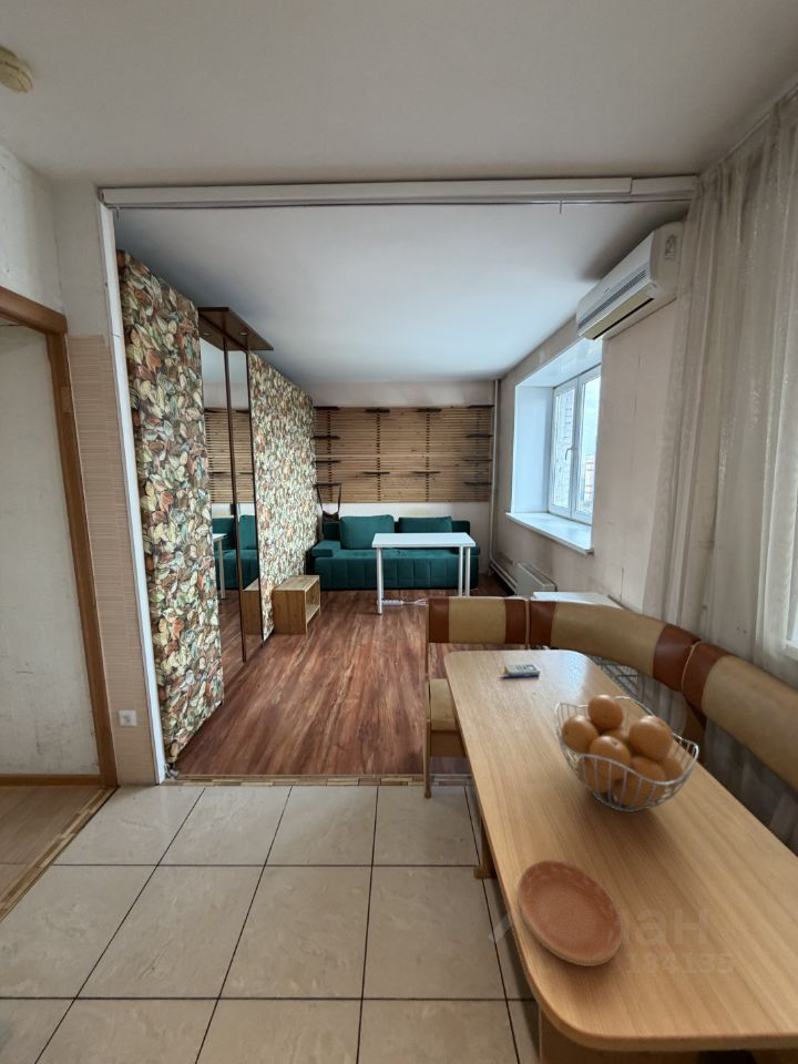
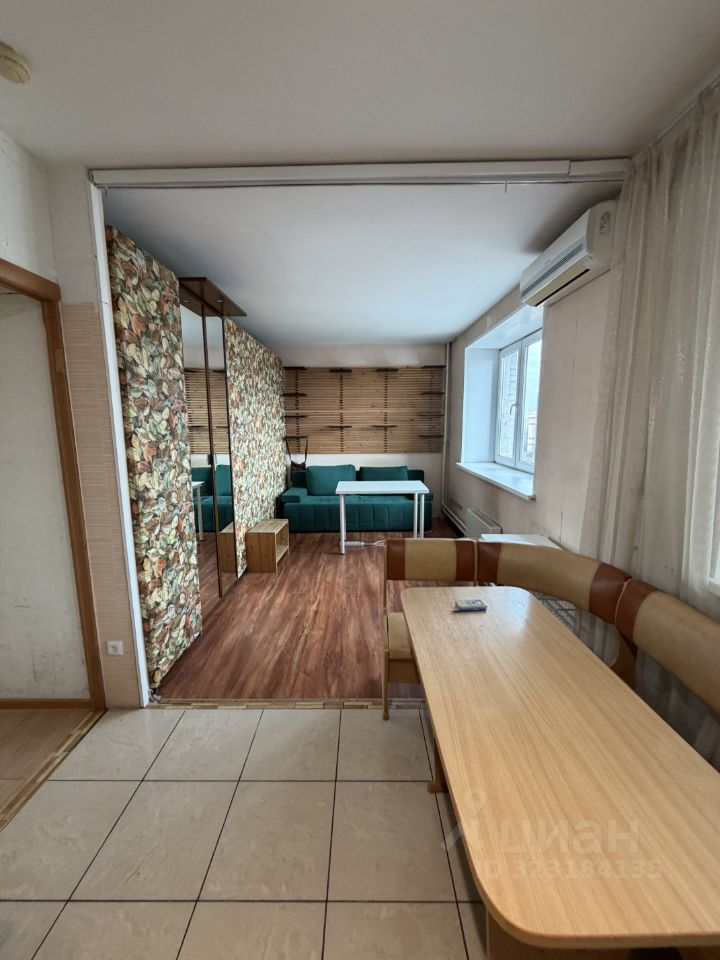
- saucer [516,859,624,968]
- fruit basket [553,694,699,814]
